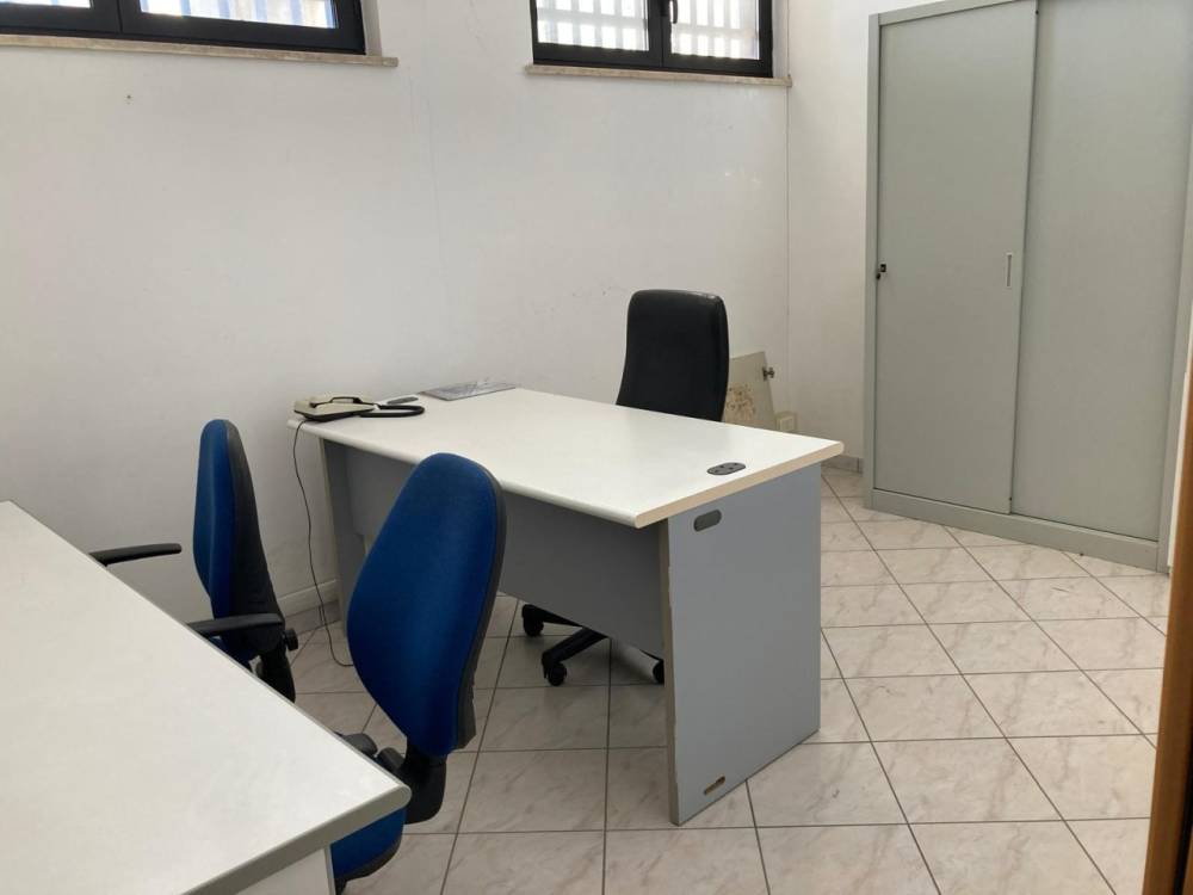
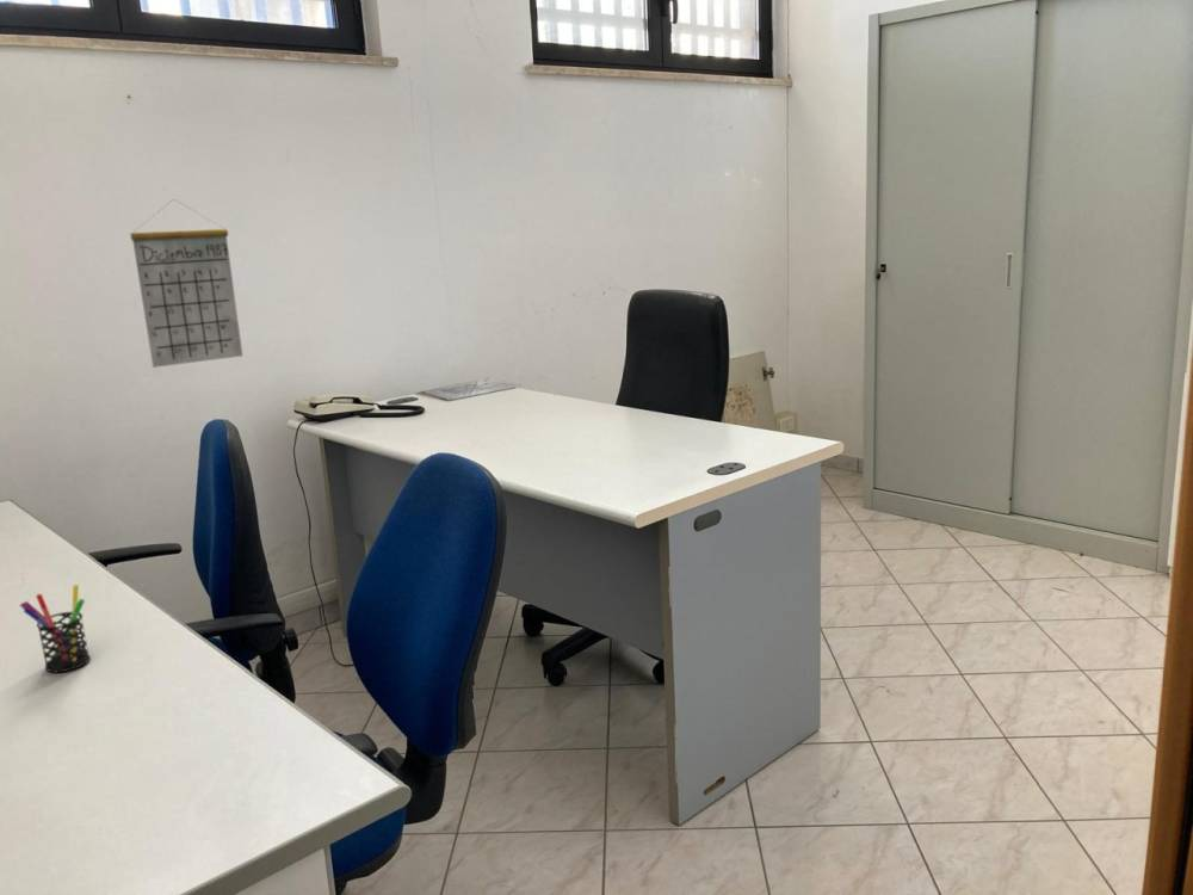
+ calendar [129,199,243,369]
+ pen holder [19,584,92,673]
